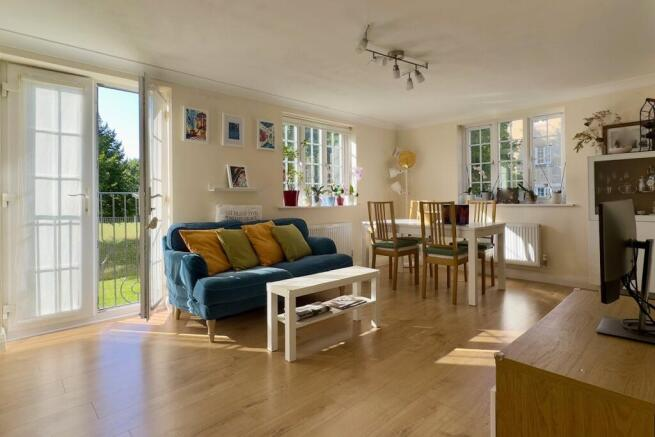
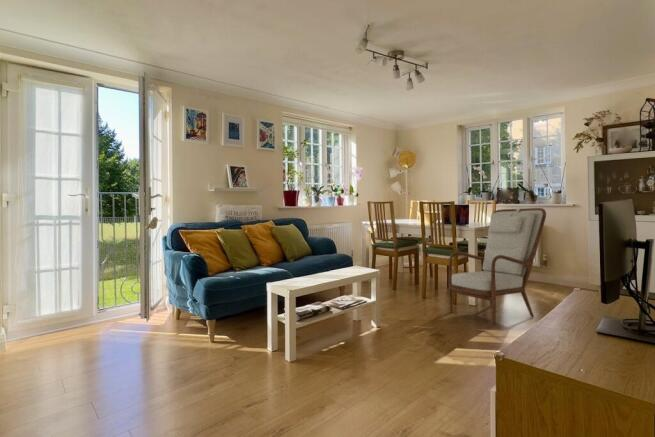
+ armchair [448,207,547,326]
